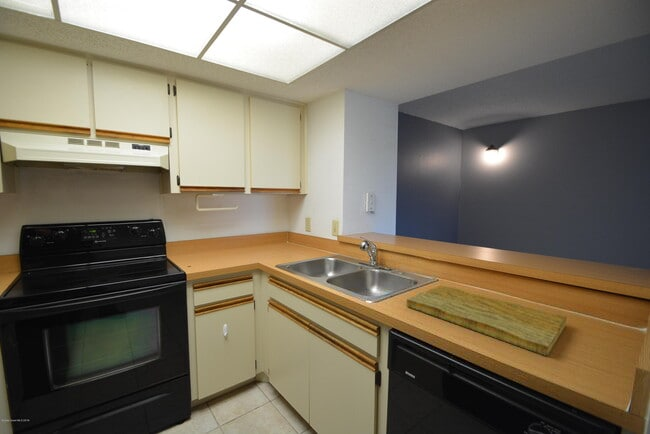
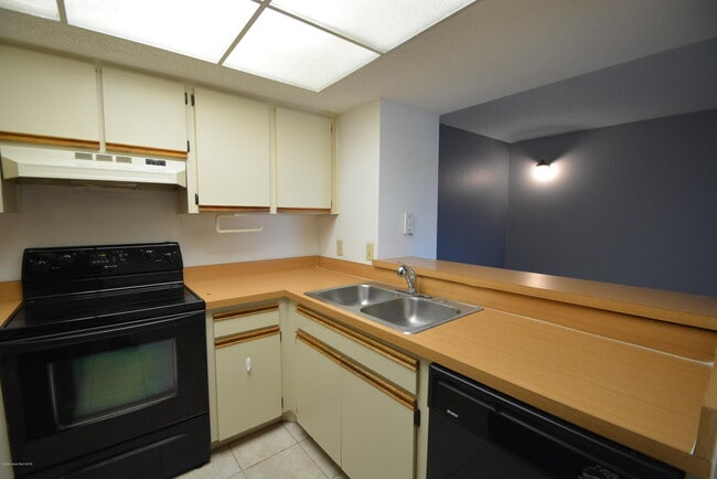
- cutting board [406,284,567,357]
